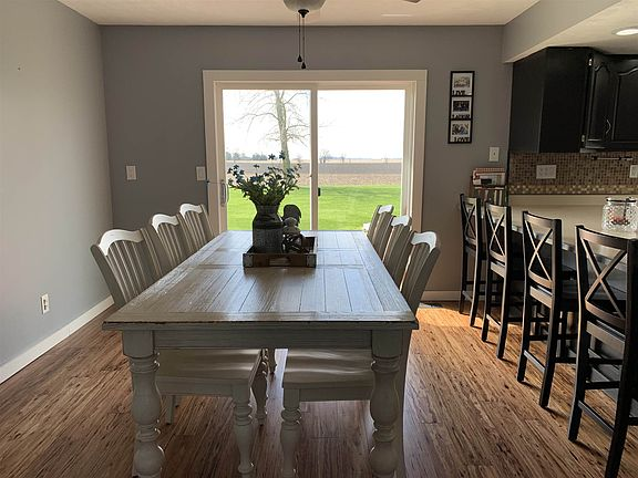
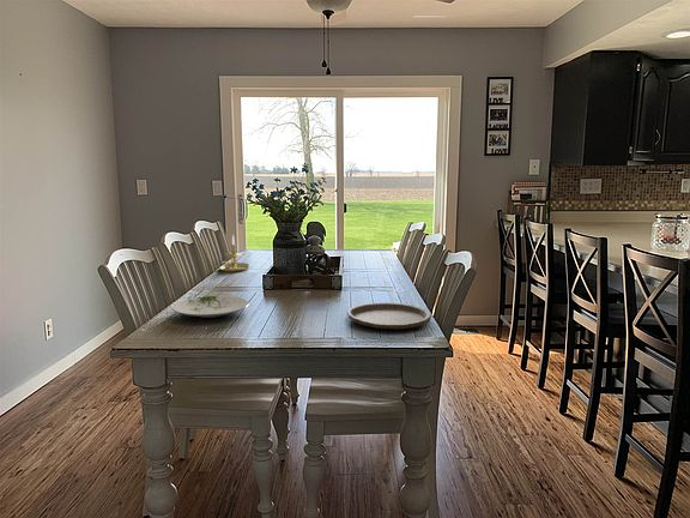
+ candle holder [217,234,250,273]
+ plate [346,302,432,330]
+ plate [170,295,250,319]
